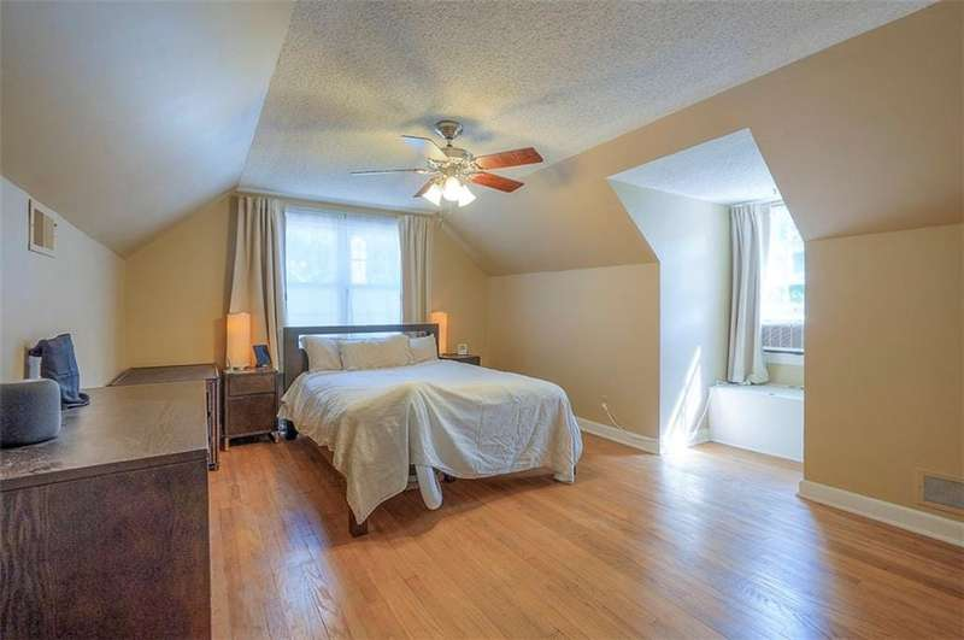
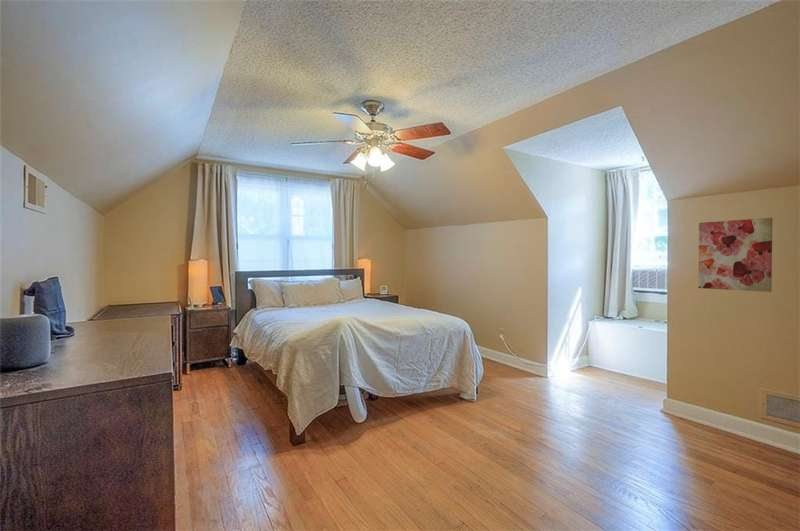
+ wall art [697,217,773,293]
